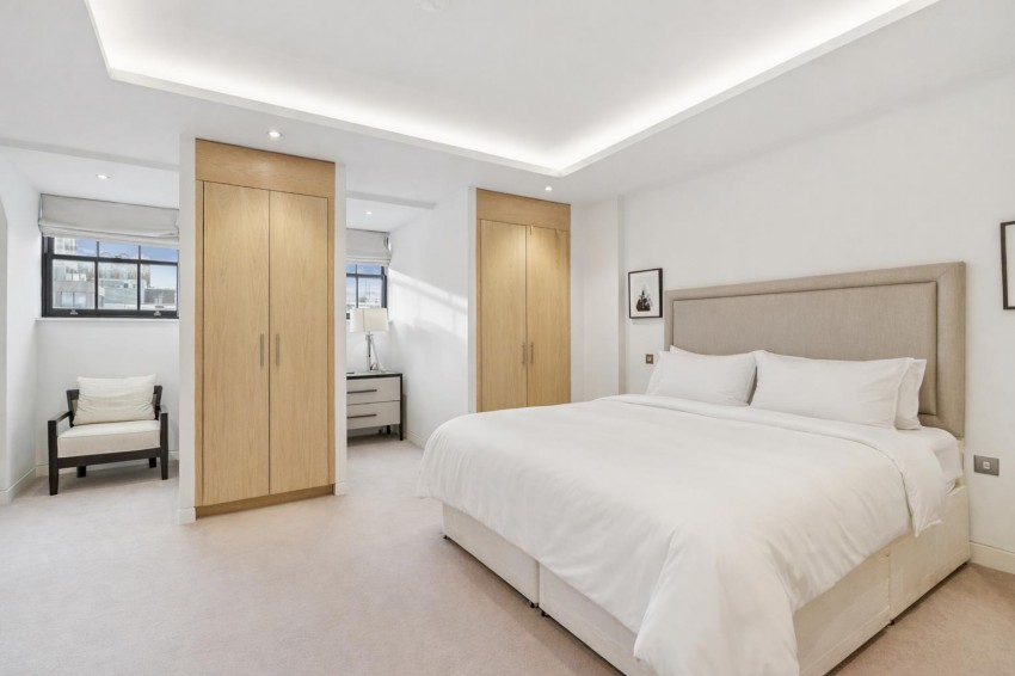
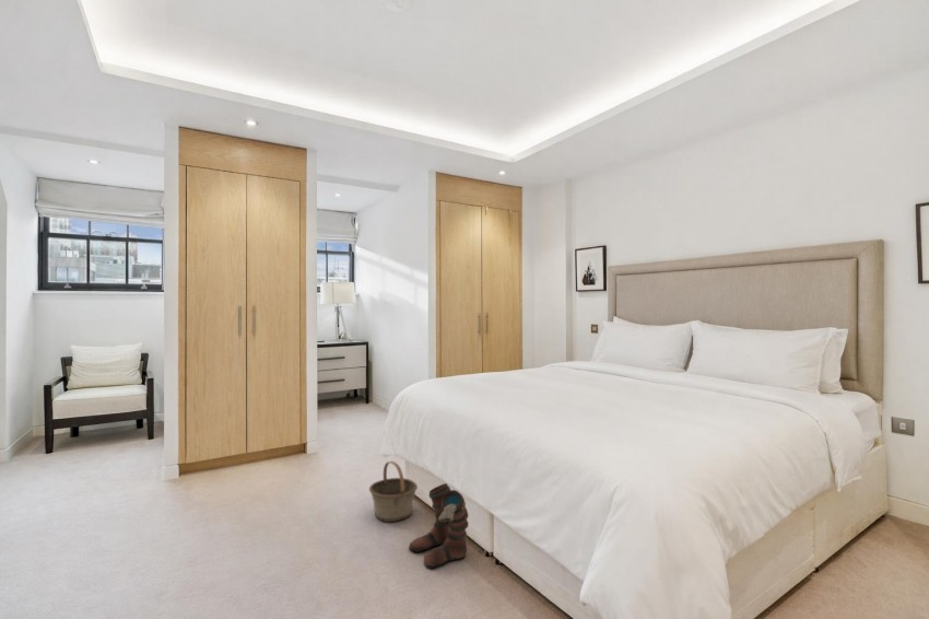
+ boots [408,482,470,569]
+ basket [368,460,419,523]
